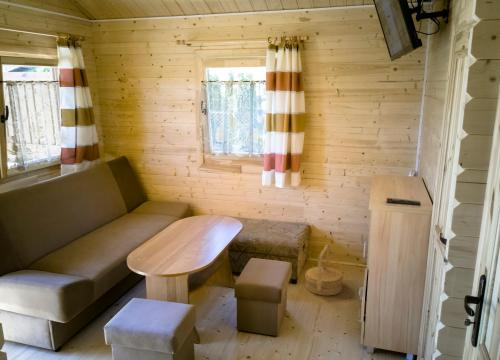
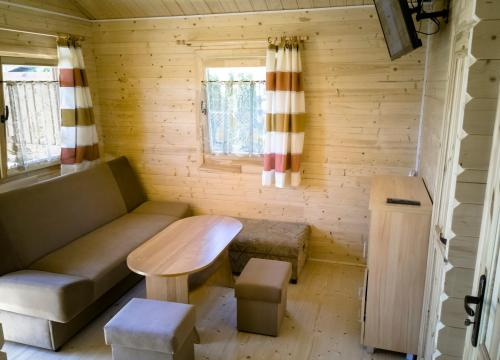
- basket [304,243,344,296]
